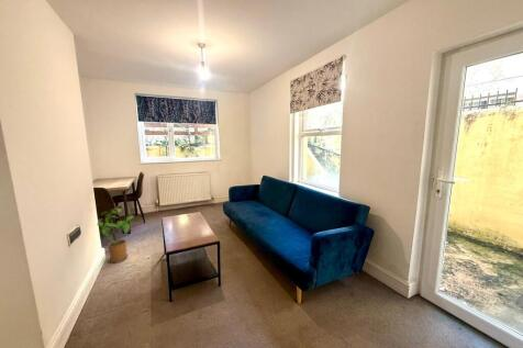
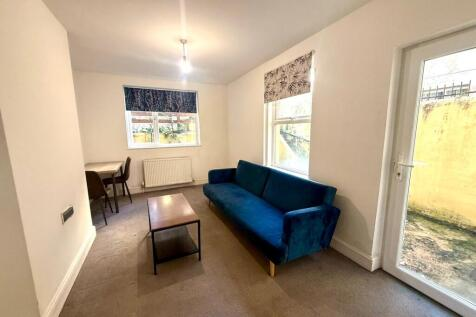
- house plant [96,207,136,263]
